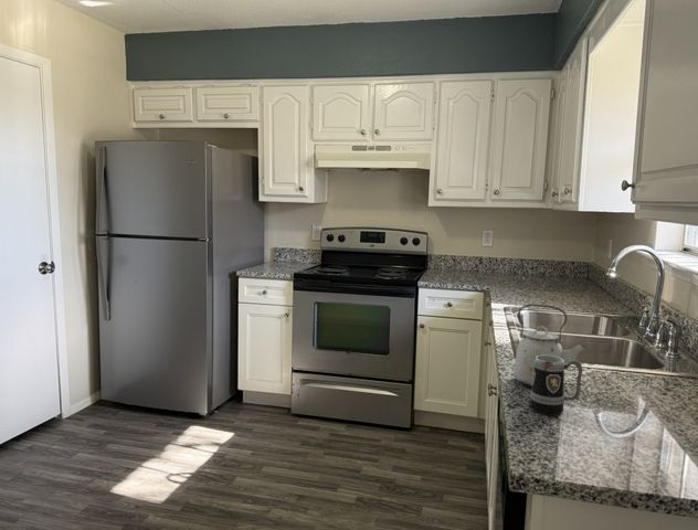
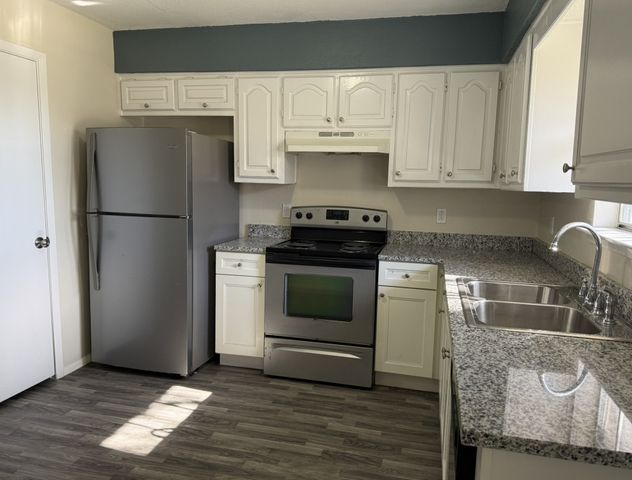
- kettle [512,303,588,388]
- mug [529,354,584,416]
